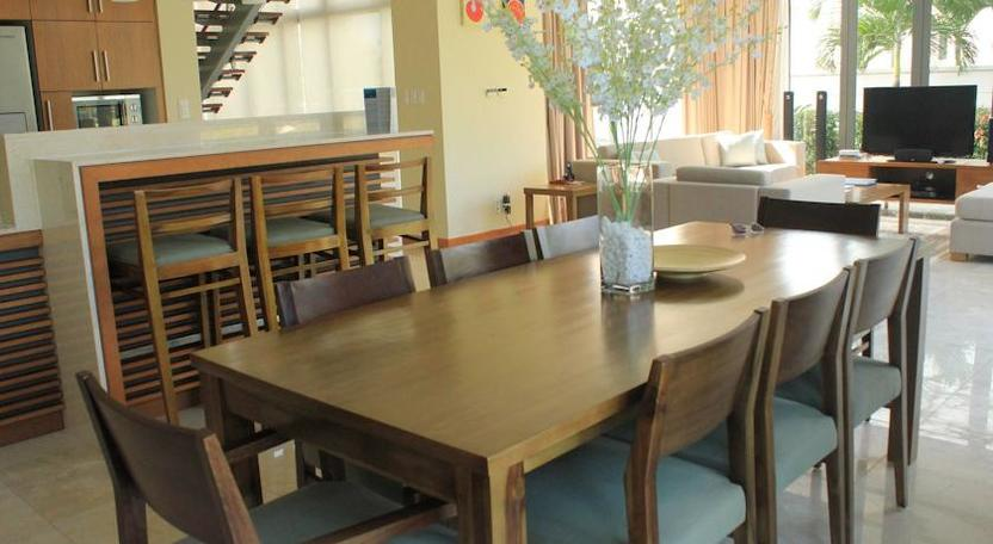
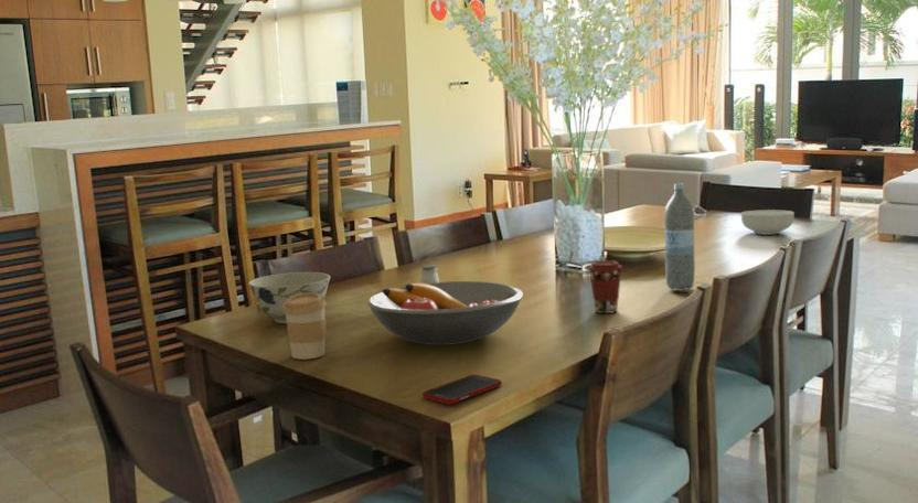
+ cereal bowl [740,208,796,236]
+ bowl [247,271,331,324]
+ water bottle [663,182,696,291]
+ coffee cup [587,259,623,314]
+ saltshaker [419,265,440,283]
+ cell phone [421,374,503,405]
+ fruit bowl [366,280,524,346]
+ coffee cup [282,293,328,361]
